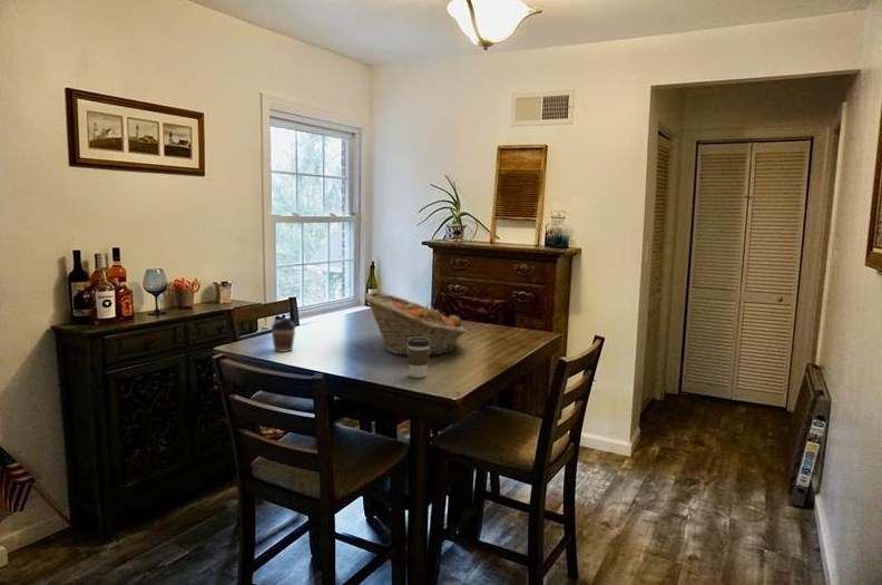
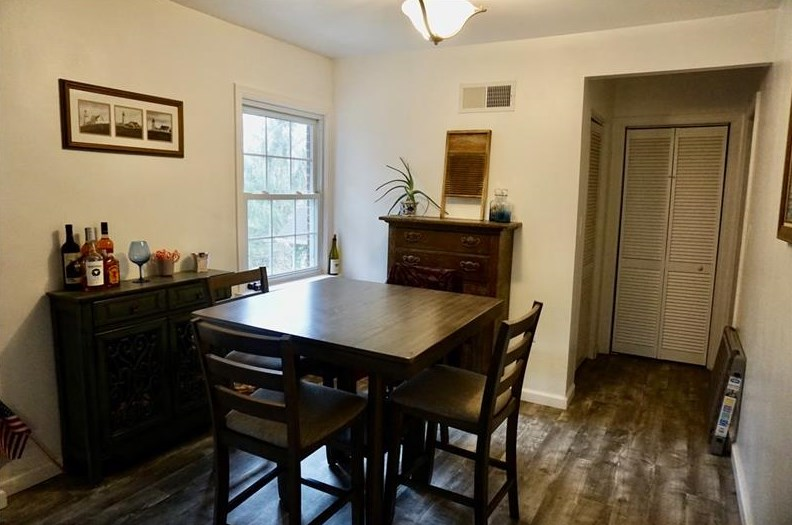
- coffee cup [270,319,296,353]
- coffee cup [408,338,430,379]
- fruit basket [363,291,467,357]
